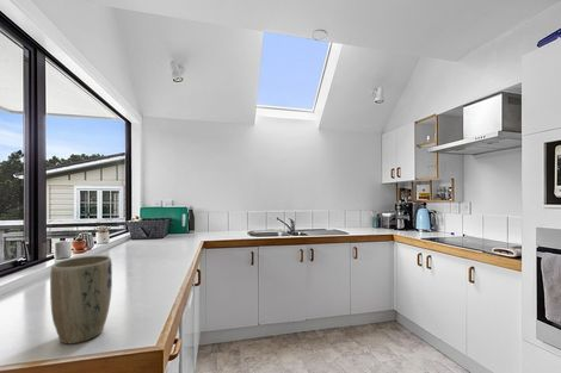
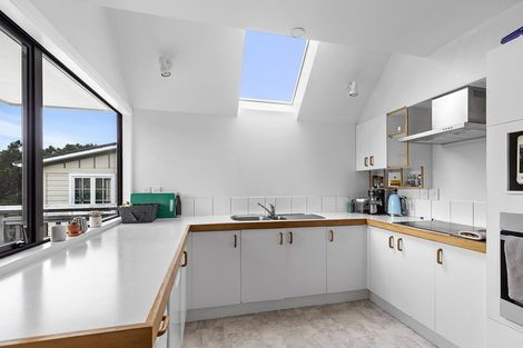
- plant pot [49,254,113,344]
